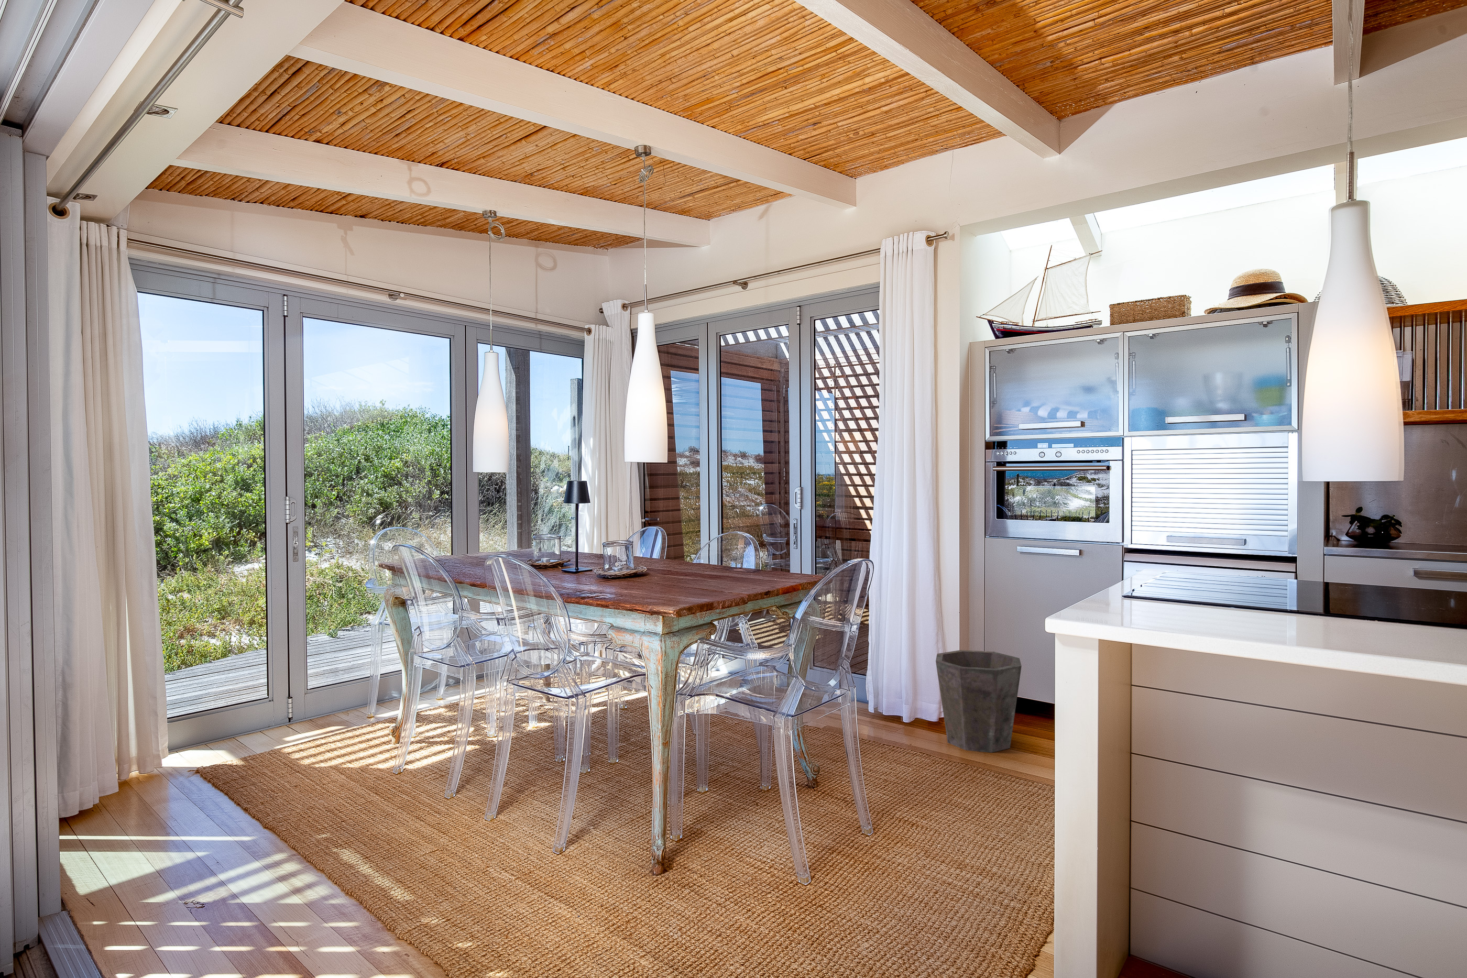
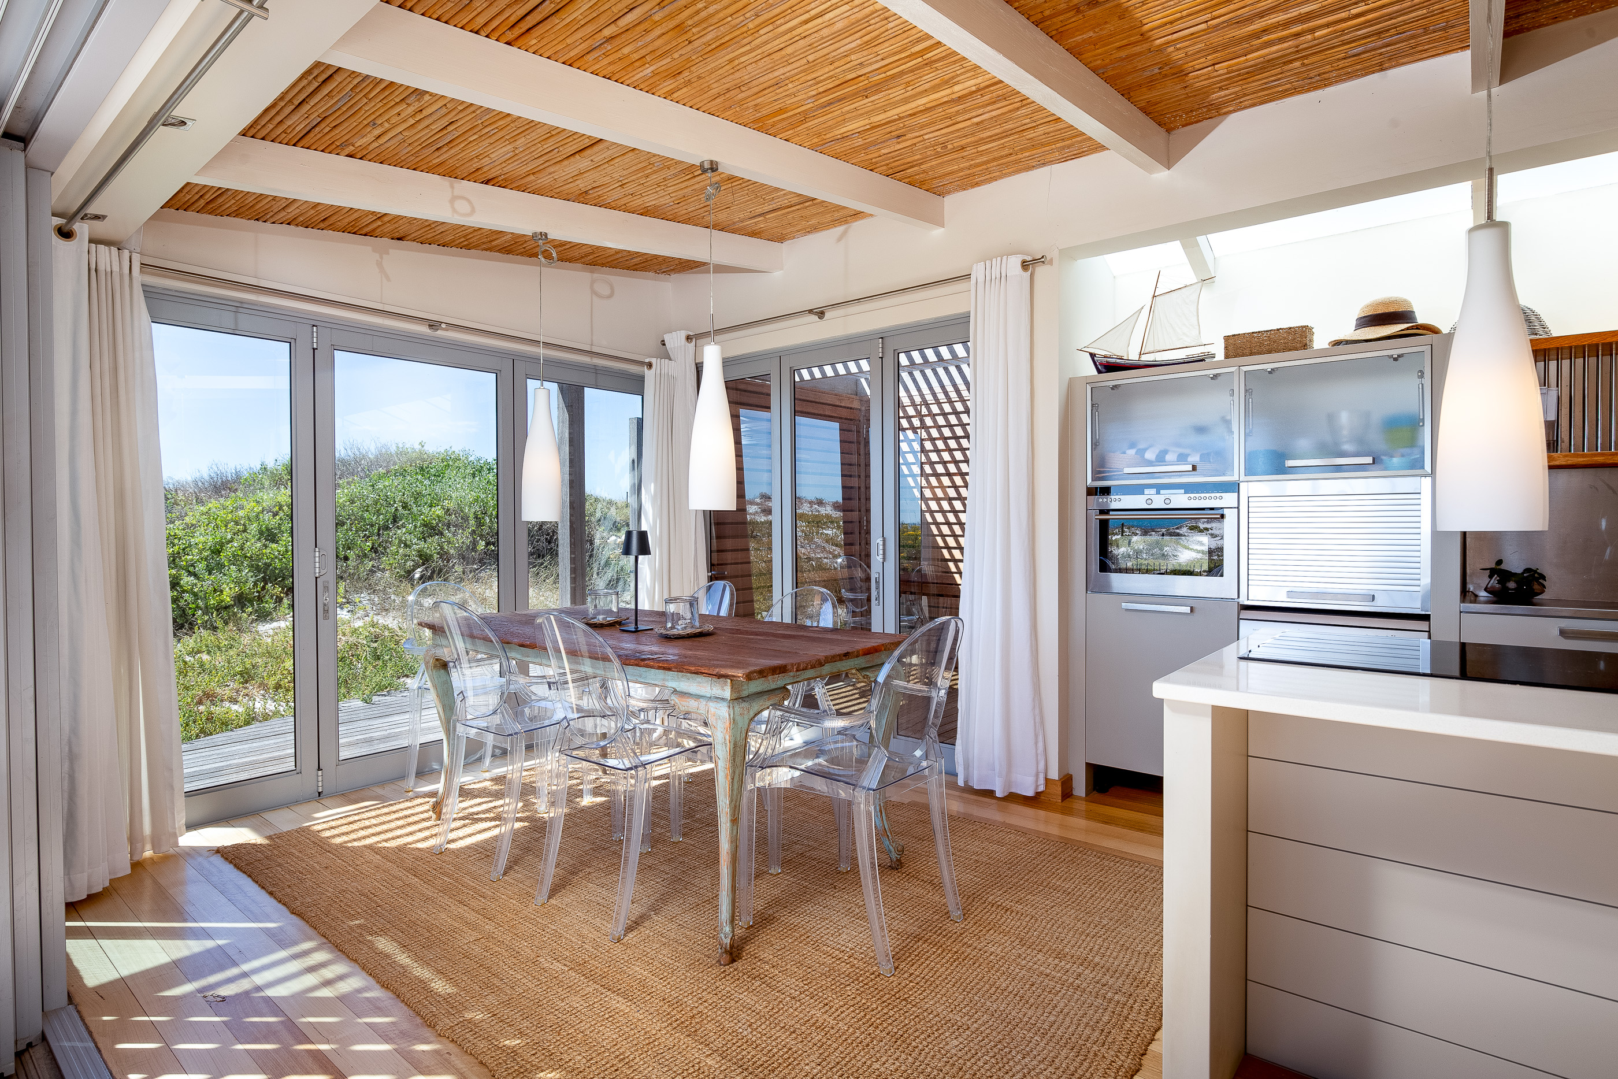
- waste bin [935,649,1022,753]
